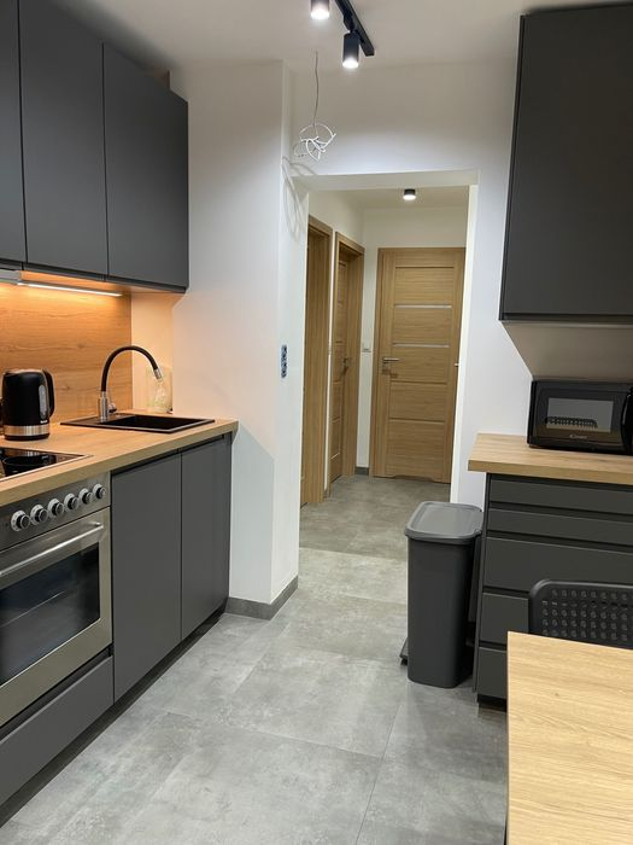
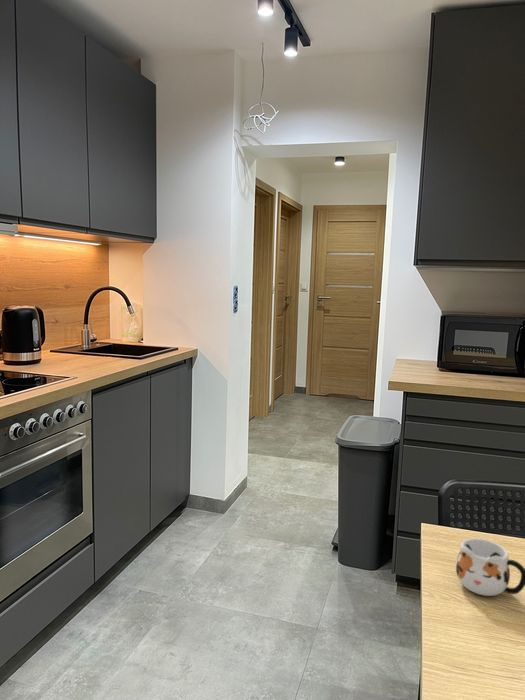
+ mug [455,537,525,597]
